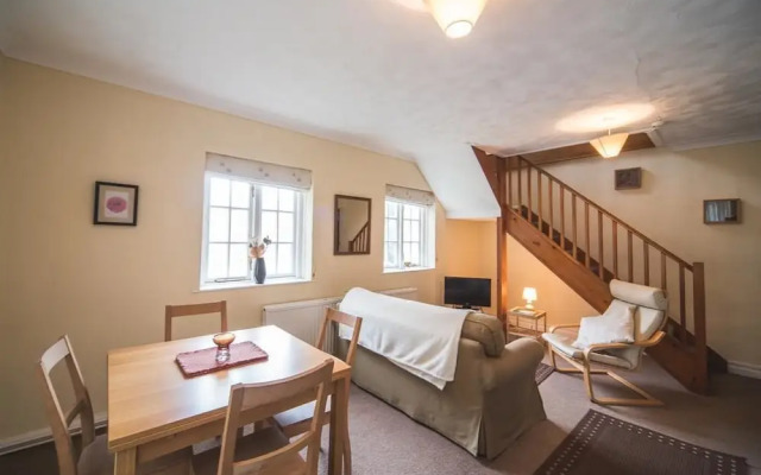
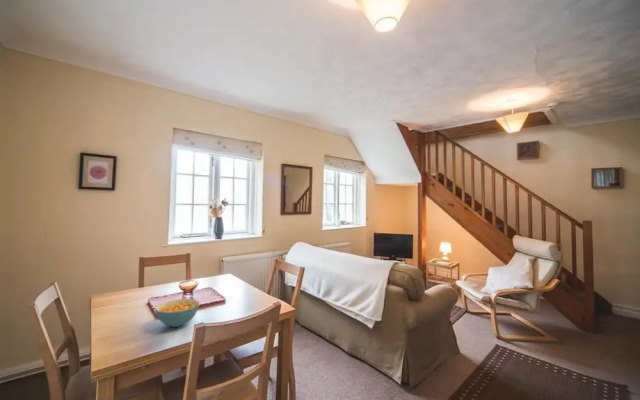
+ cereal bowl [154,298,200,328]
